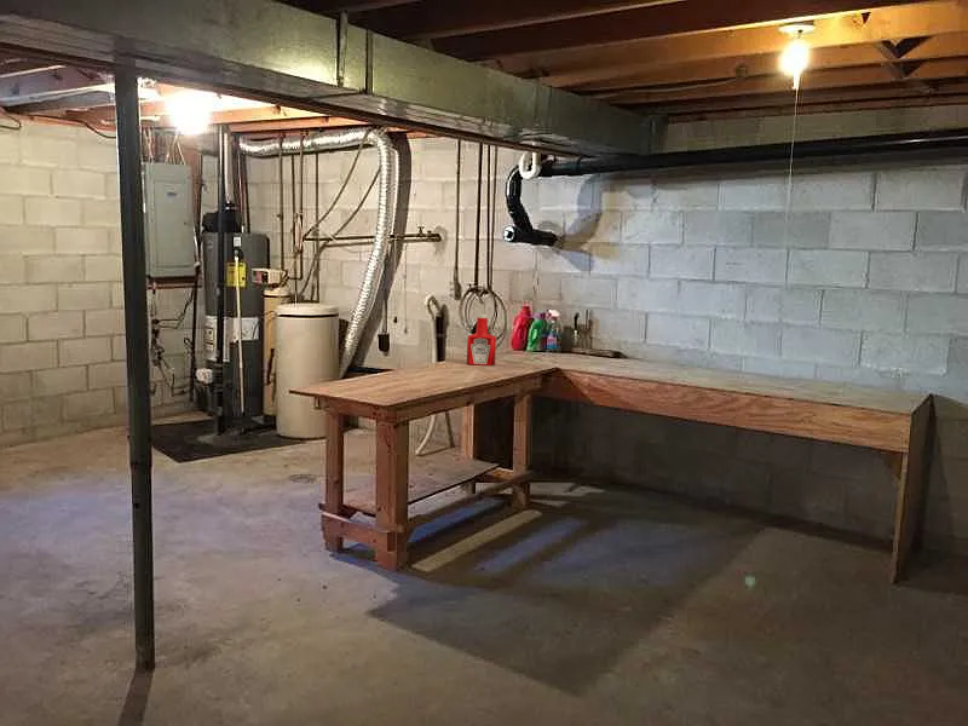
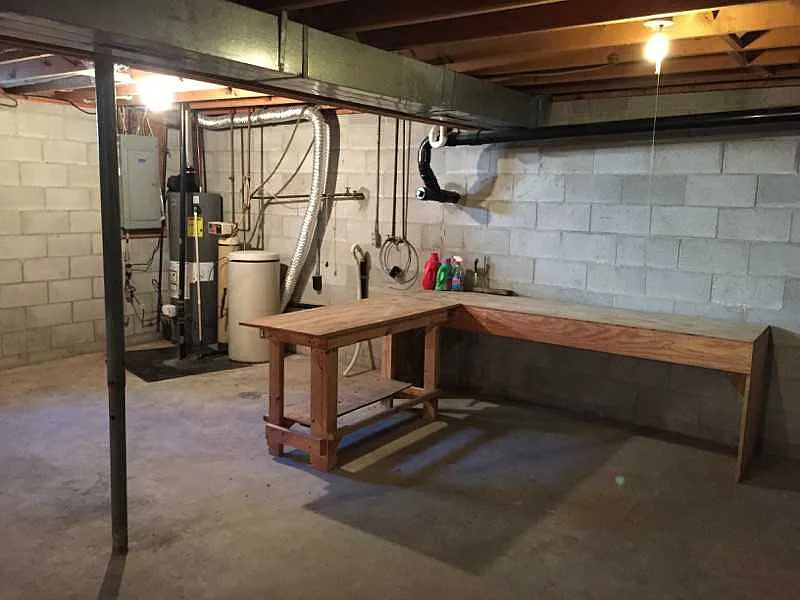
- soap bottle [466,313,497,367]
